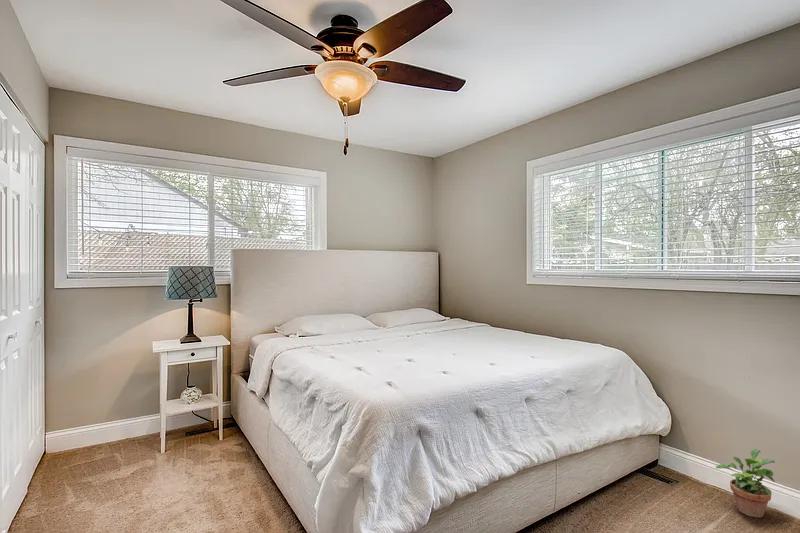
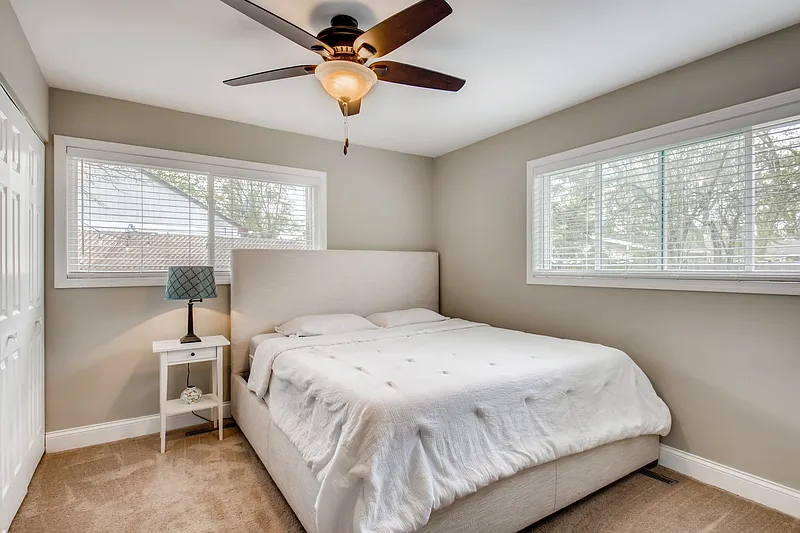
- potted plant [715,448,776,519]
